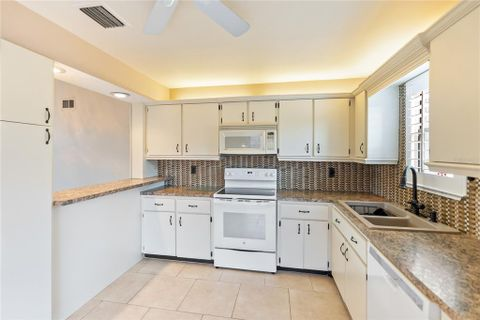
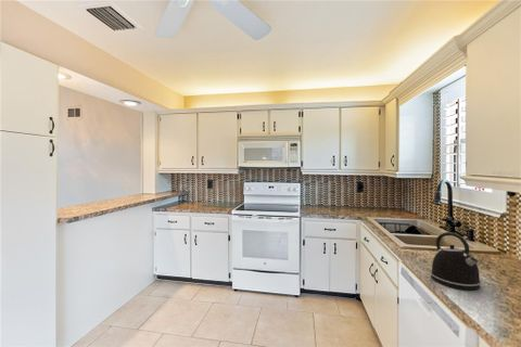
+ kettle [430,231,482,291]
